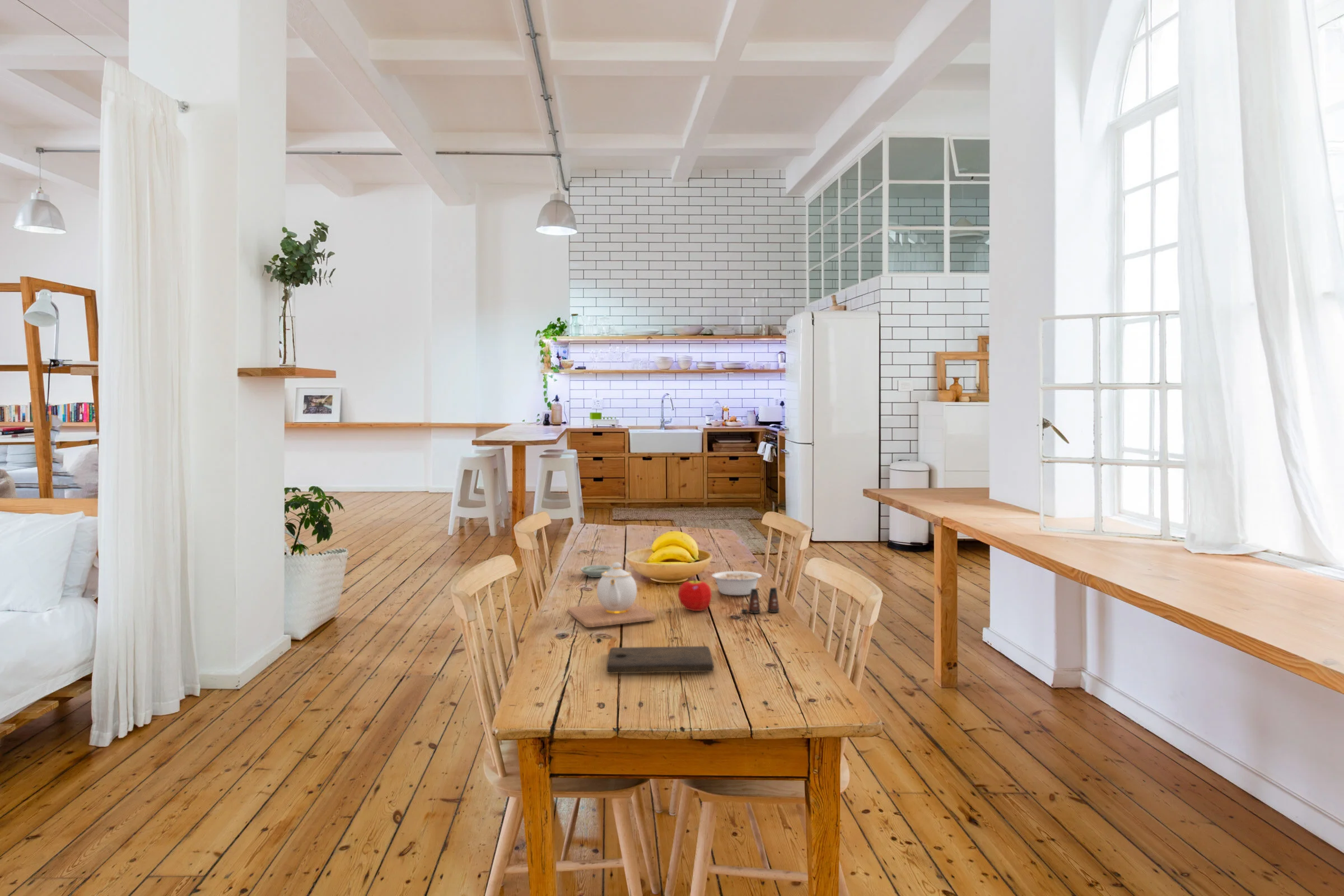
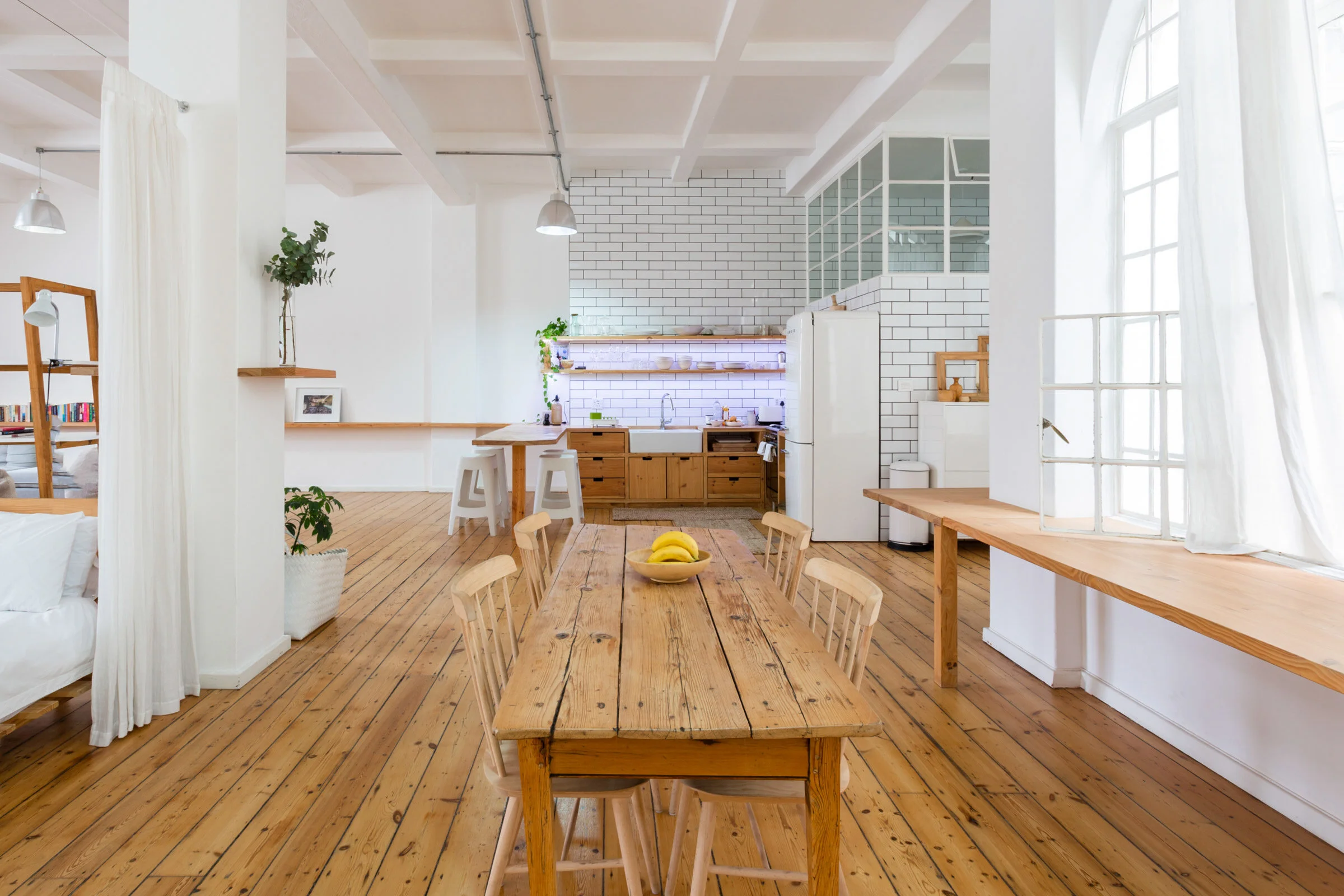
- fruit [678,578,712,612]
- salt shaker [740,587,780,614]
- legume [711,571,768,596]
- teapot [567,562,656,628]
- saucer [580,564,613,578]
- cutting board [606,646,714,674]
